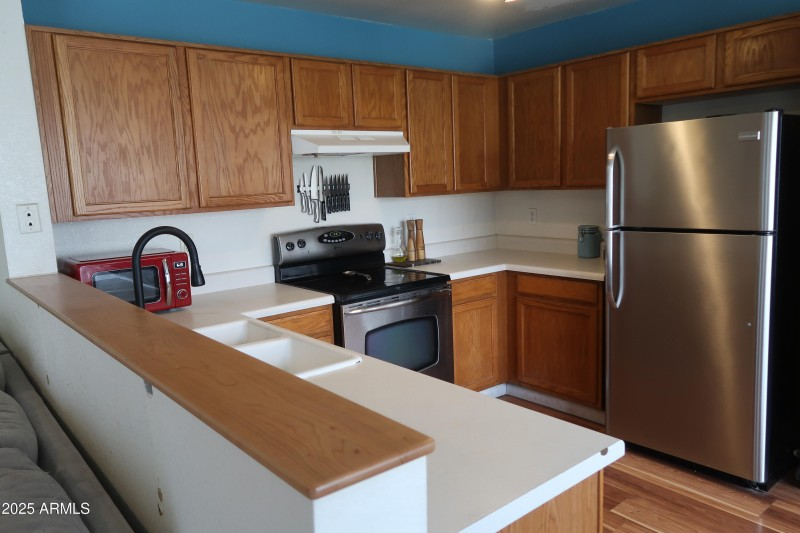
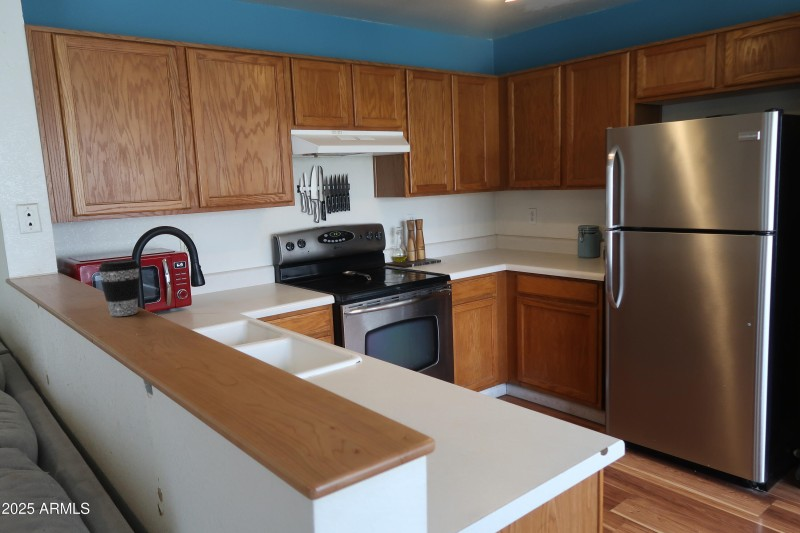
+ coffee cup [98,259,141,317]
